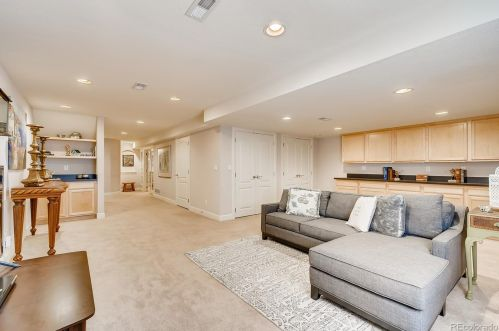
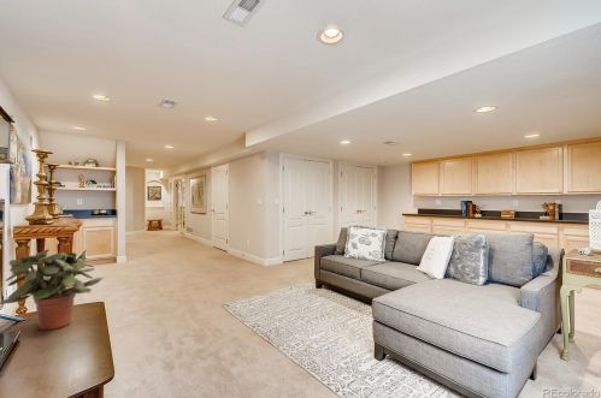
+ potted plant [0,248,104,331]
